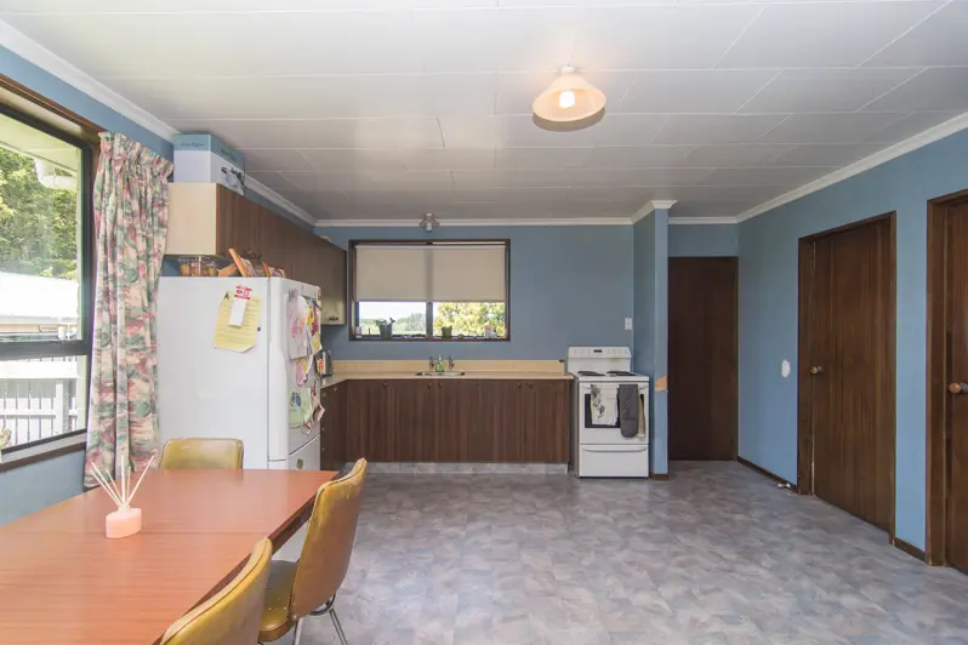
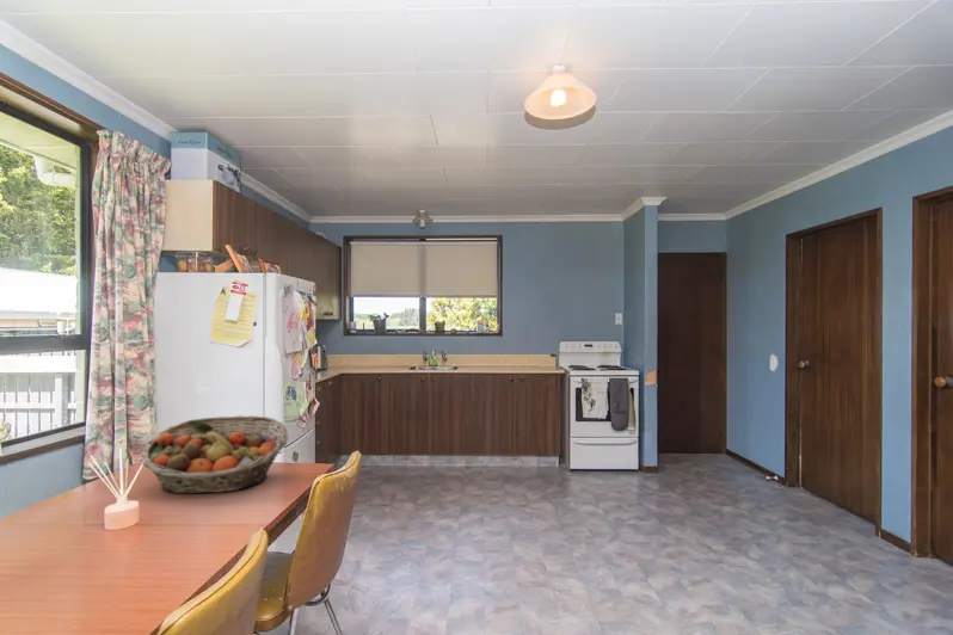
+ fruit basket [140,414,289,495]
